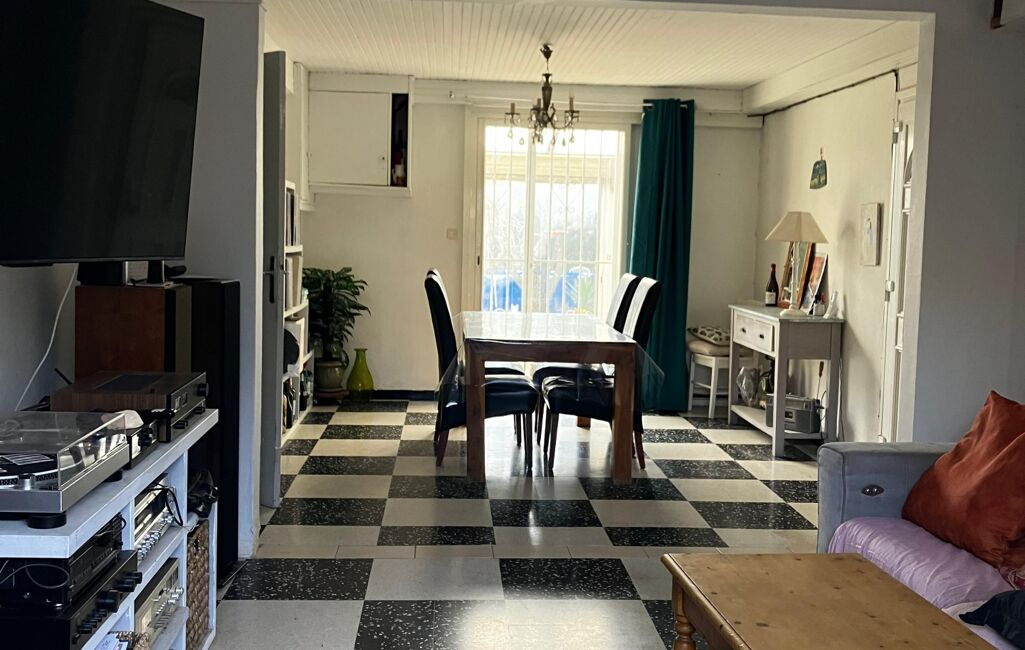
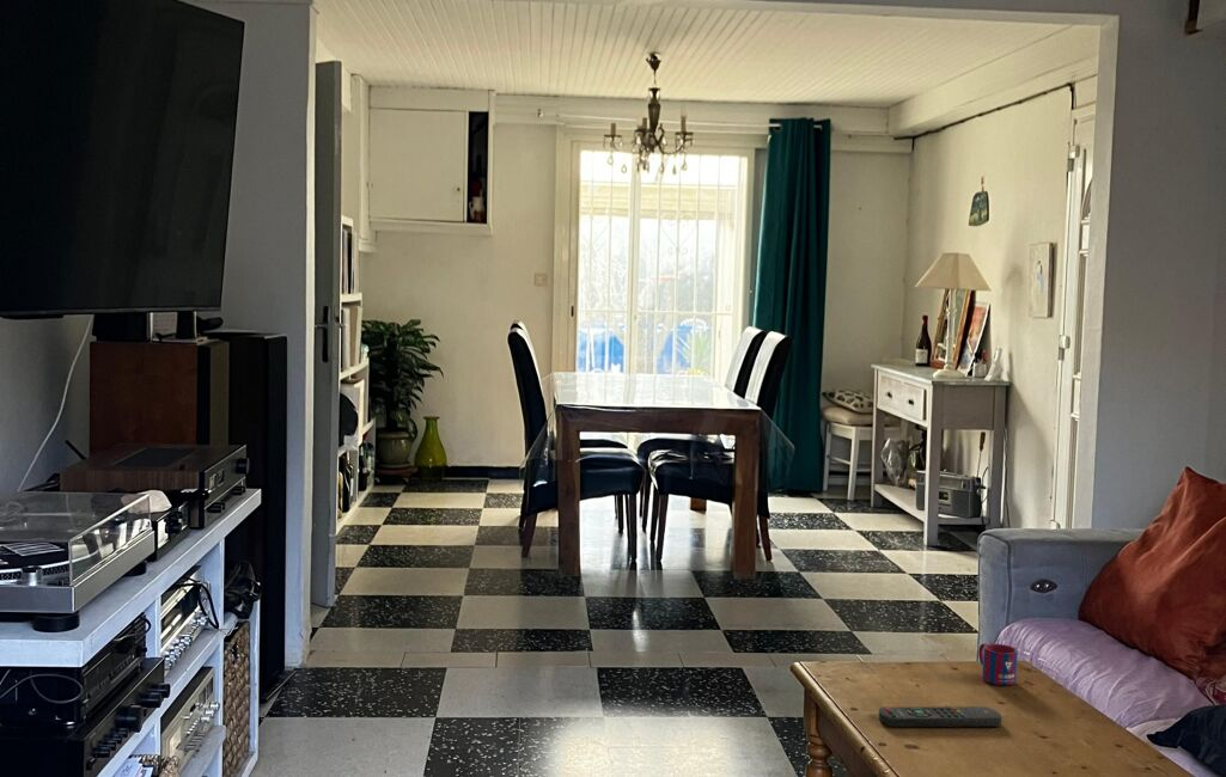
+ remote control [878,705,1002,728]
+ mug [977,642,1019,686]
